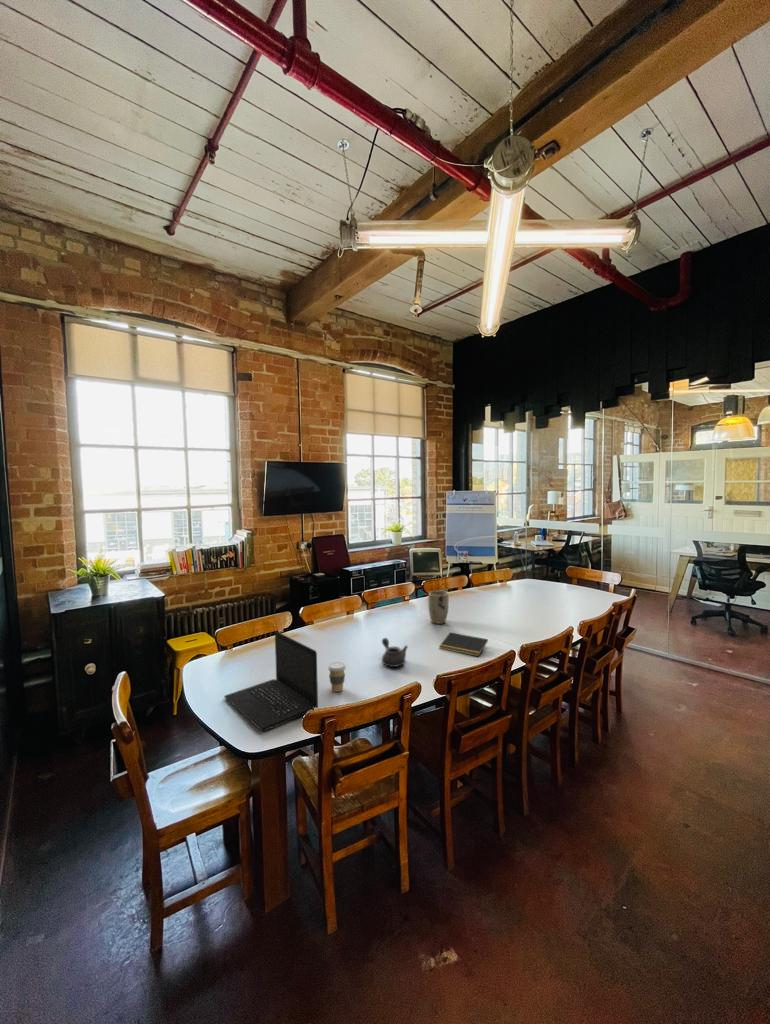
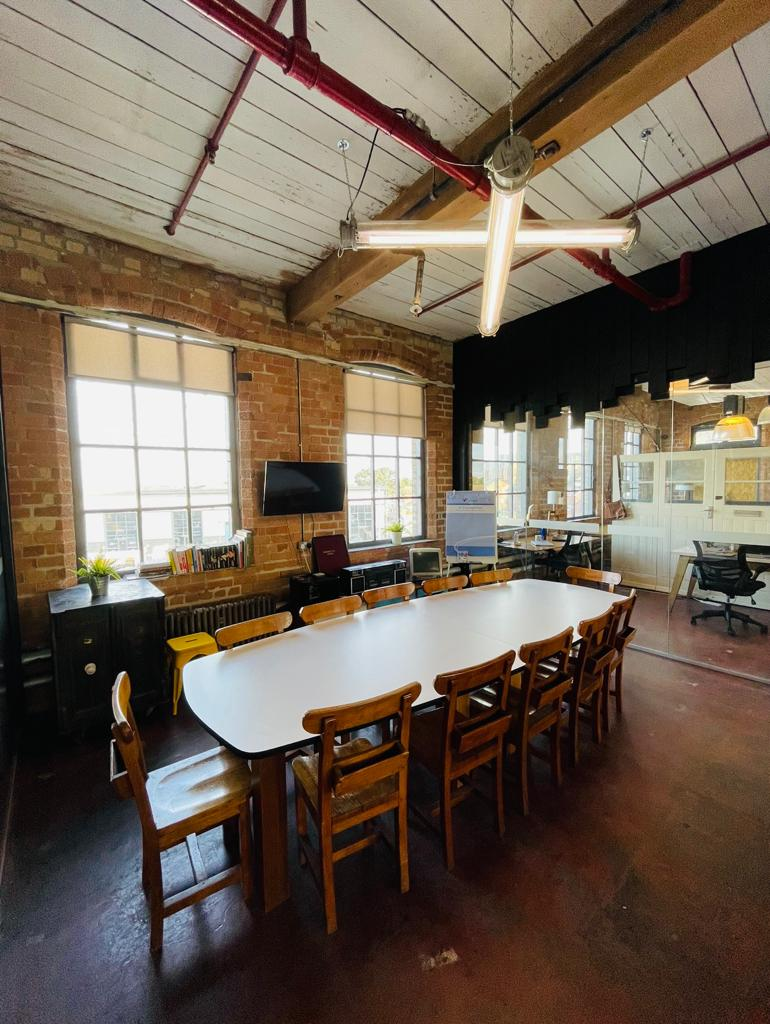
- coffee cup [327,661,347,693]
- plant pot [427,590,449,625]
- notepad [438,632,489,657]
- laptop [223,630,319,732]
- teapot [381,637,409,668]
